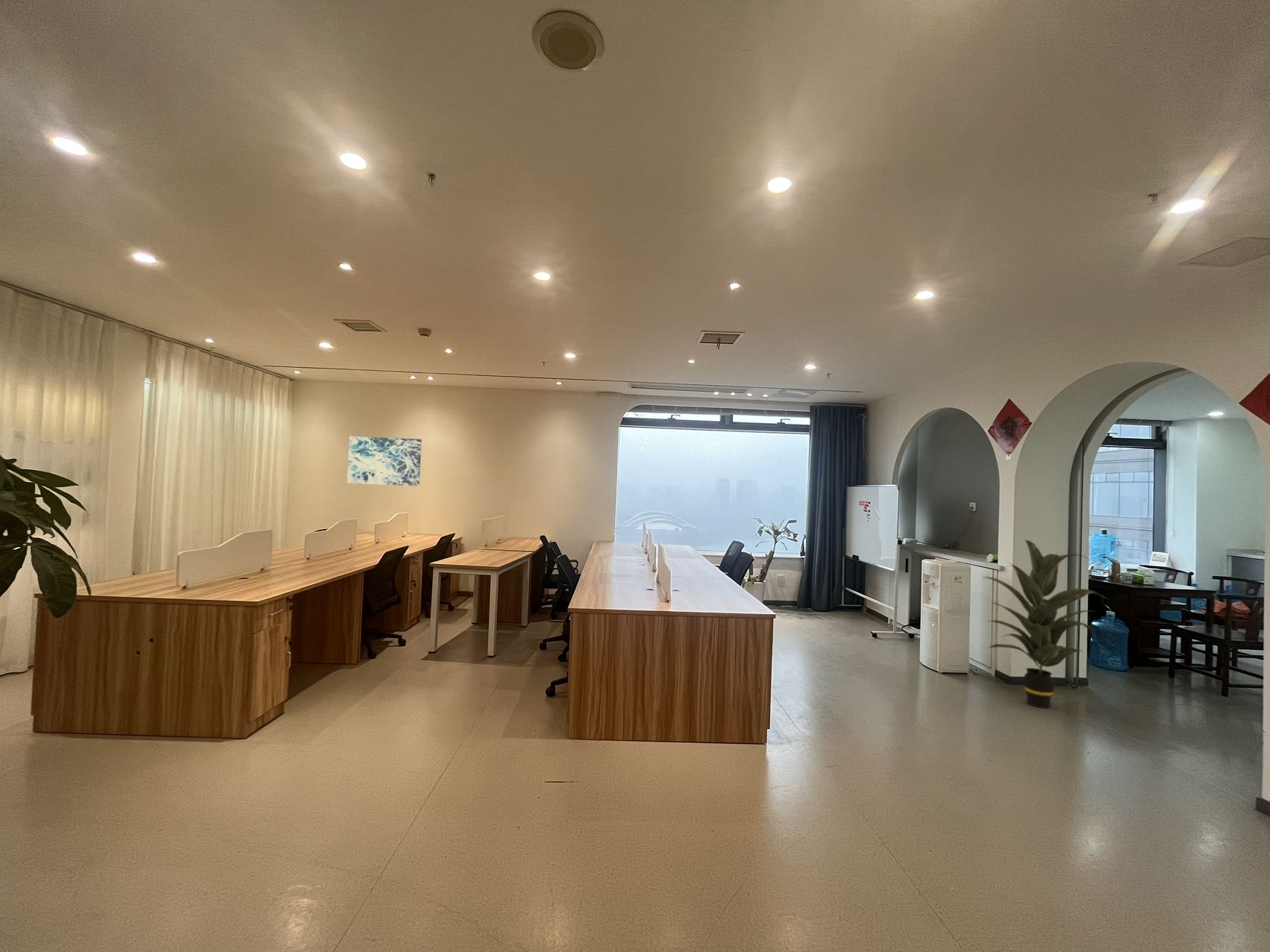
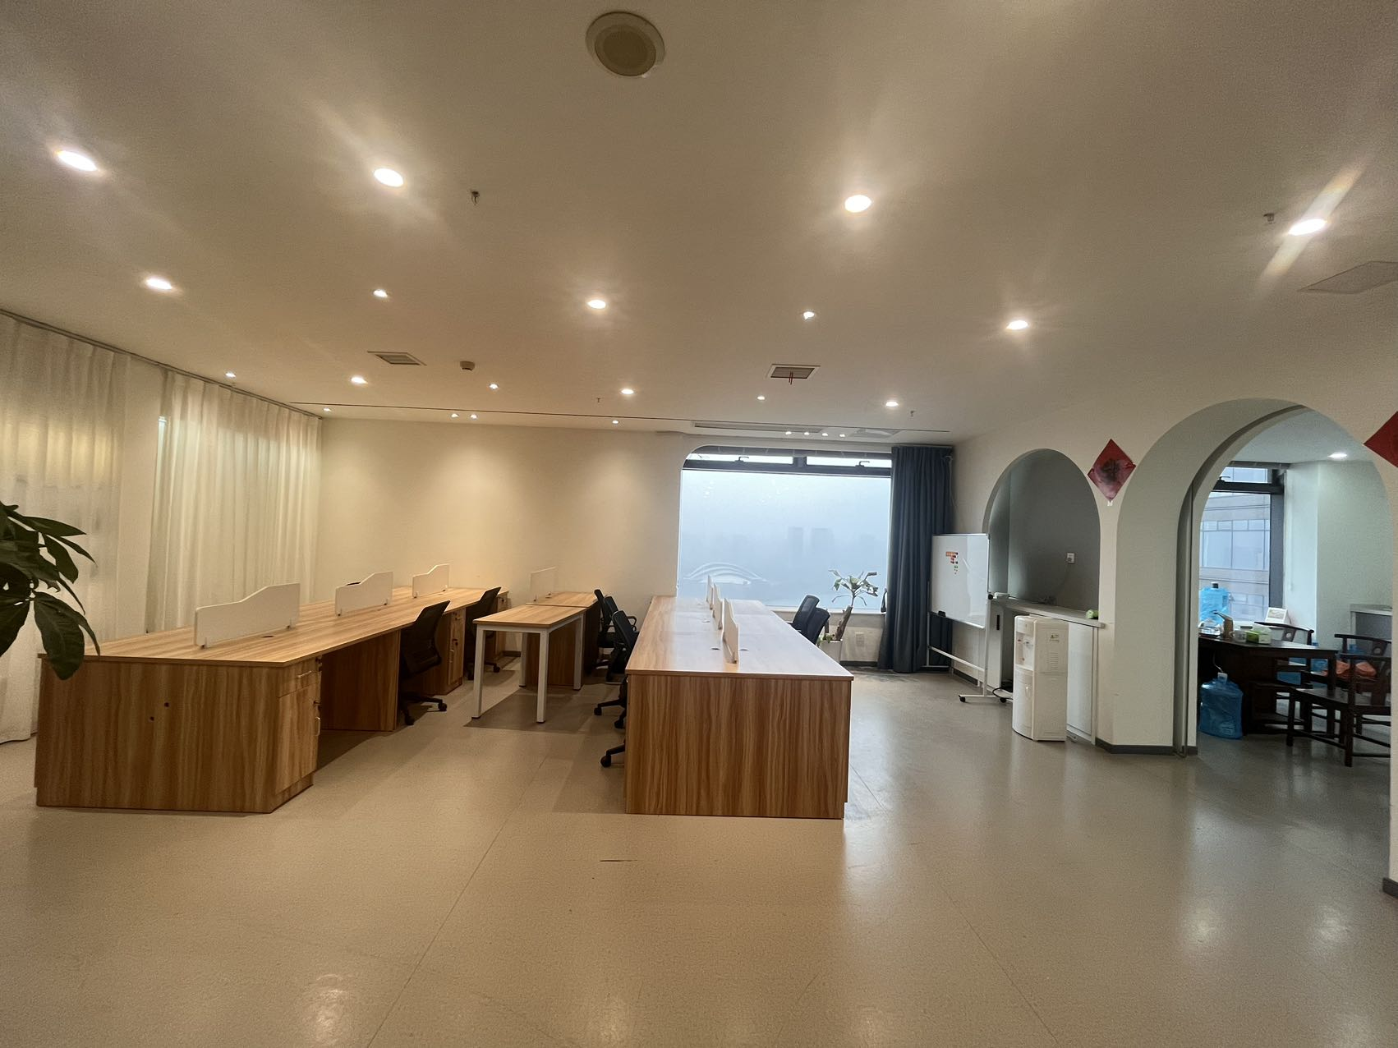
- wall art [346,436,422,486]
- indoor plant [983,539,1108,709]
